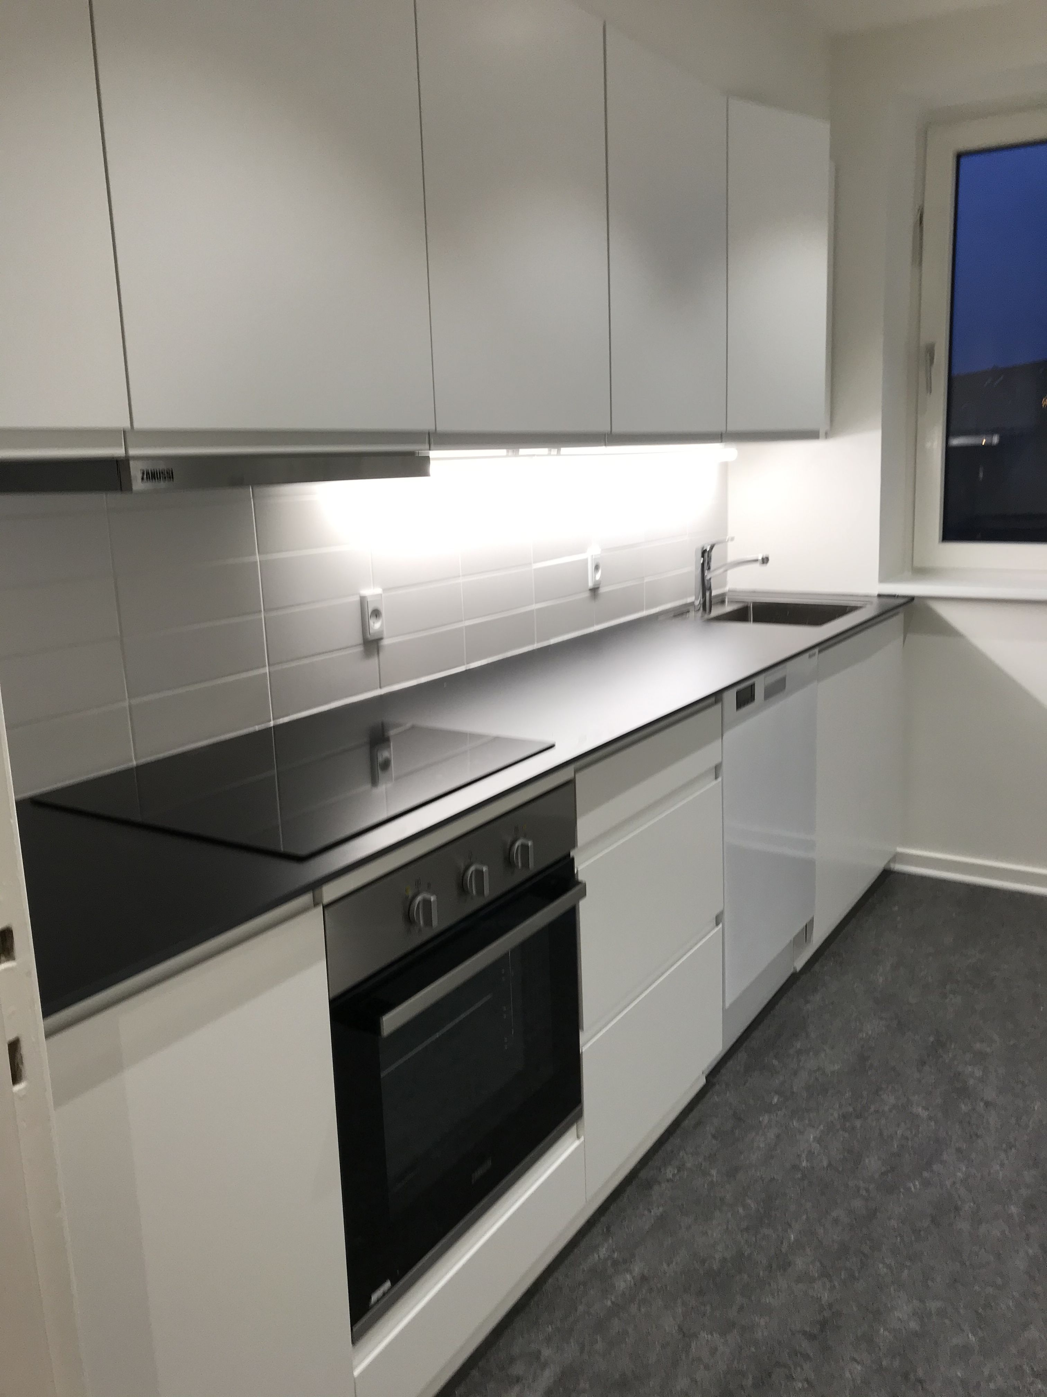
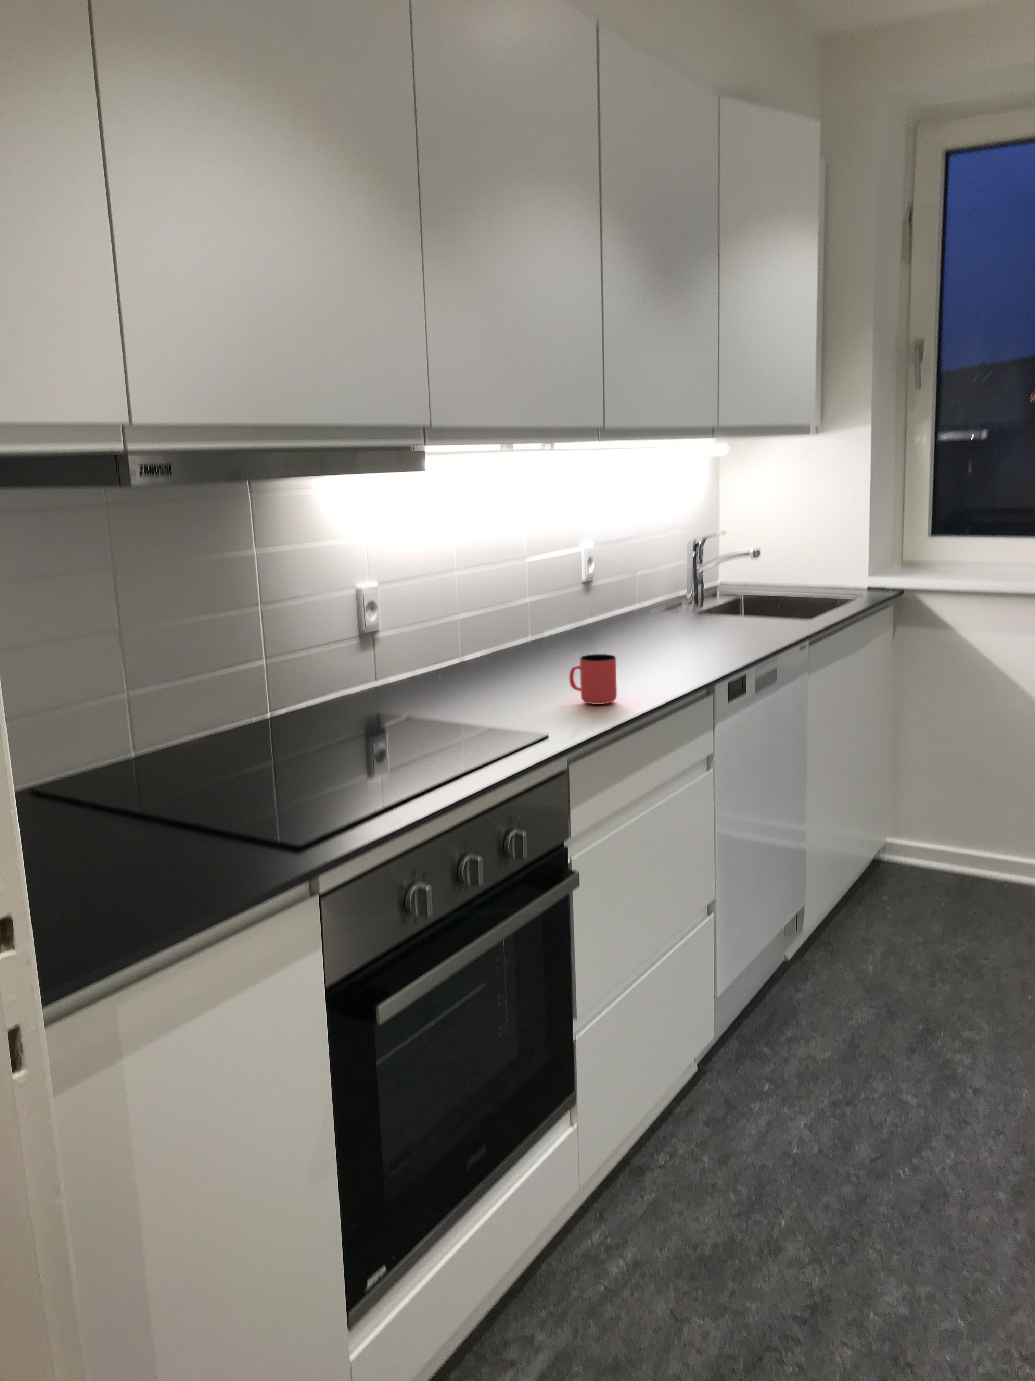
+ cup [569,654,618,705]
